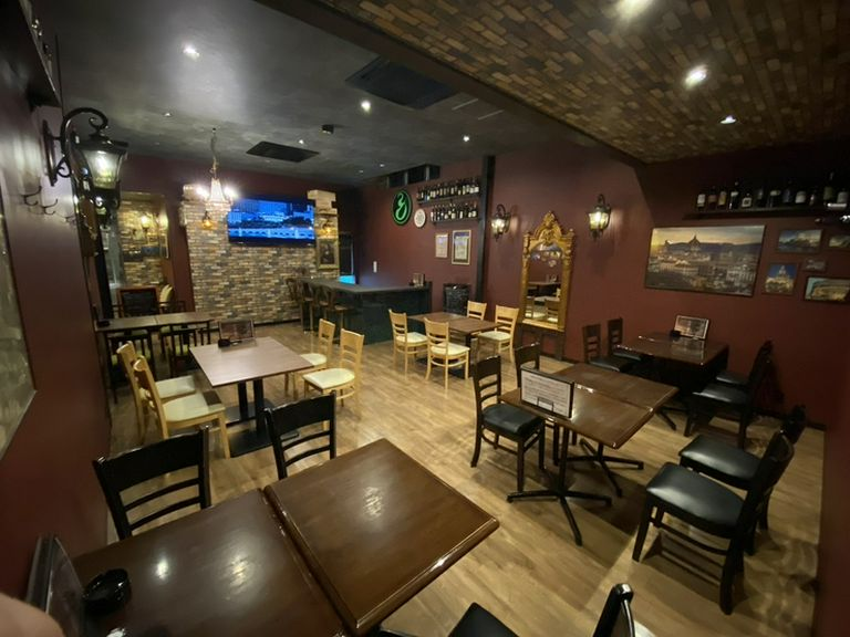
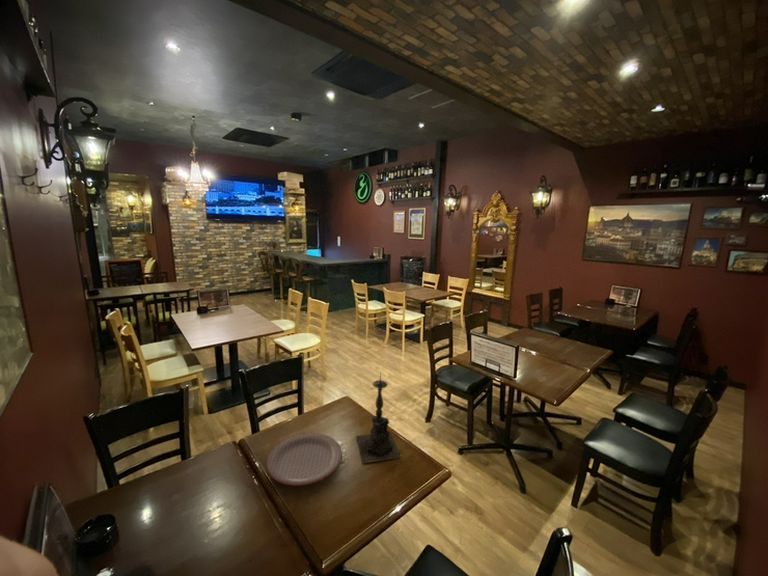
+ candle holder [355,371,402,464]
+ plate [266,432,343,487]
